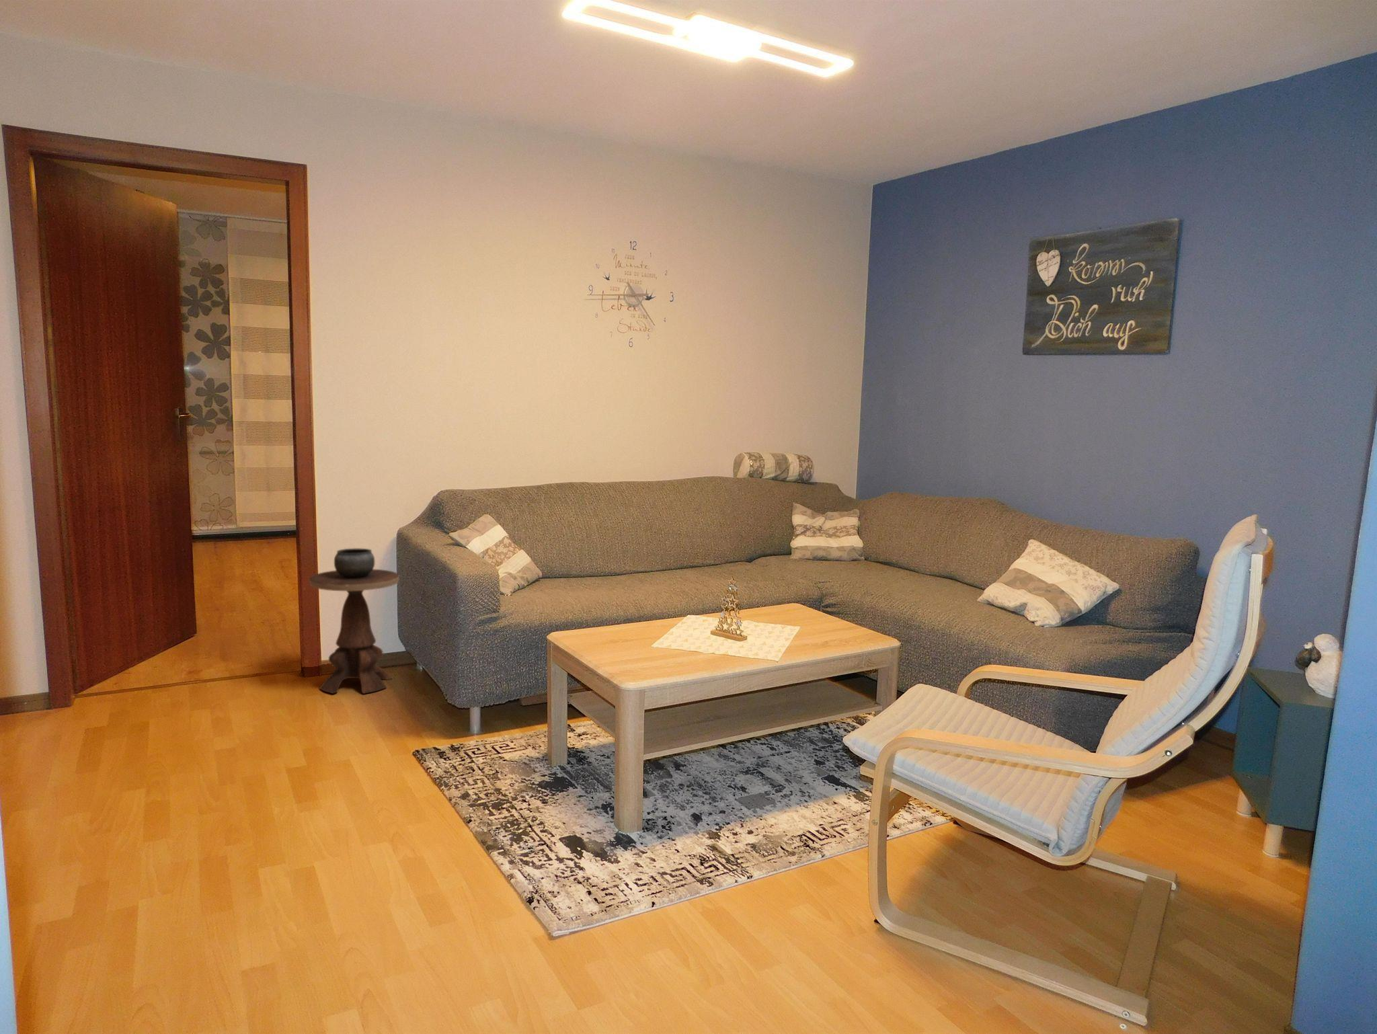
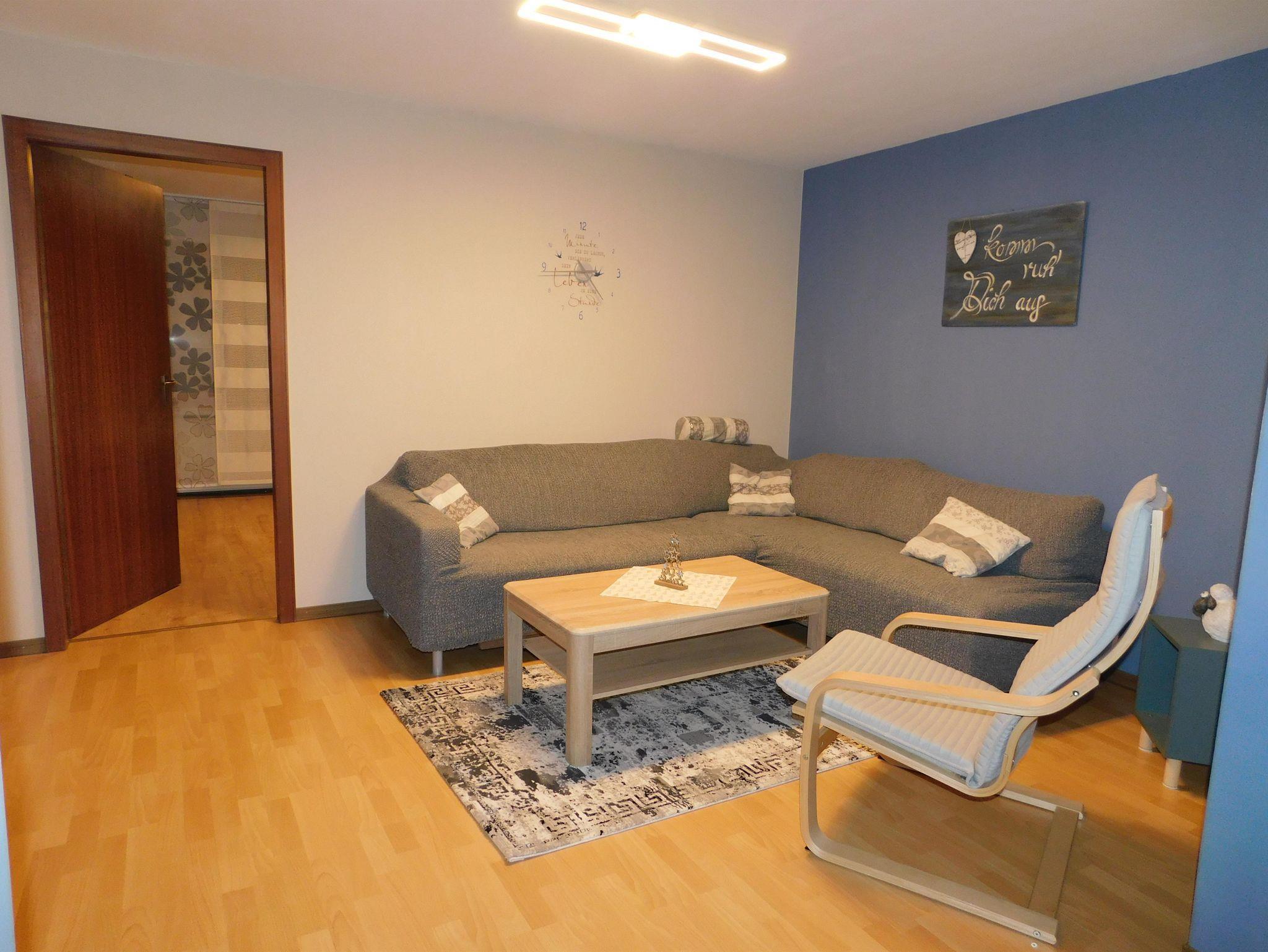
- side table [308,547,400,694]
